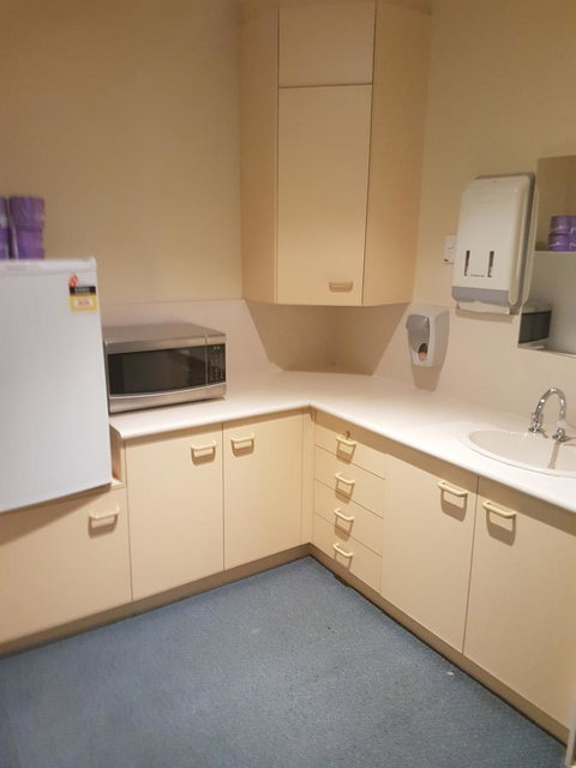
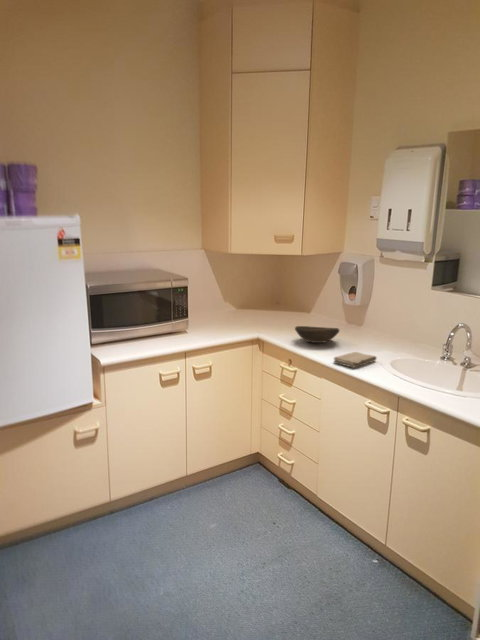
+ bowl [294,325,340,344]
+ washcloth [332,351,378,369]
